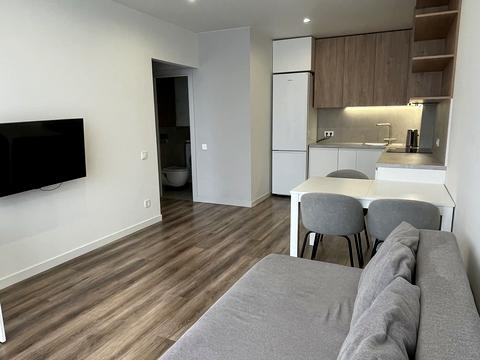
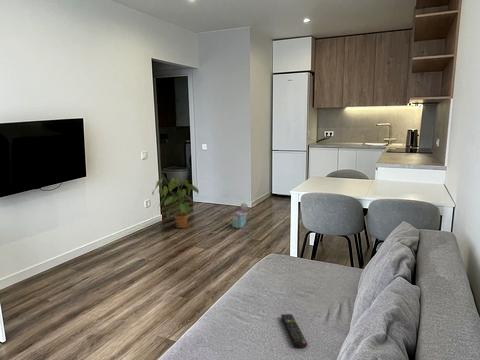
+ toy house [231,202,249,229]
+ remote control [280,313,308,349]
+ house plant [151,177,200,229]
